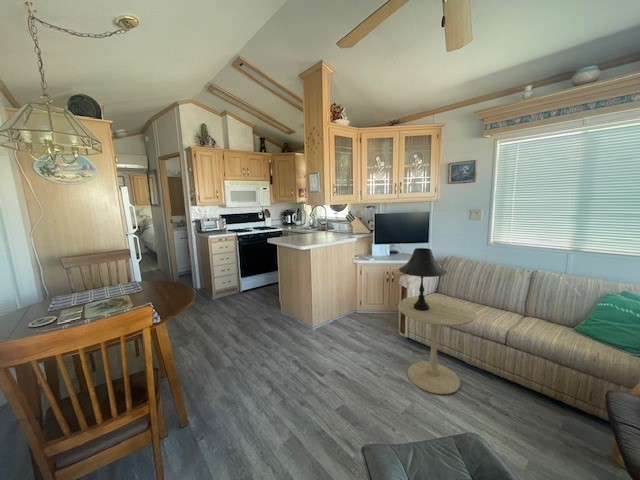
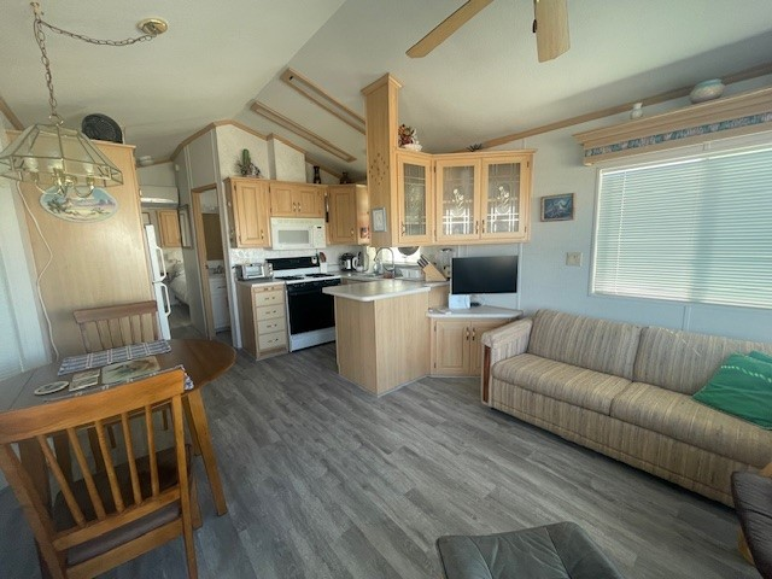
- side table [397,295,477,395]
- table lamp [398,247,448,311]
